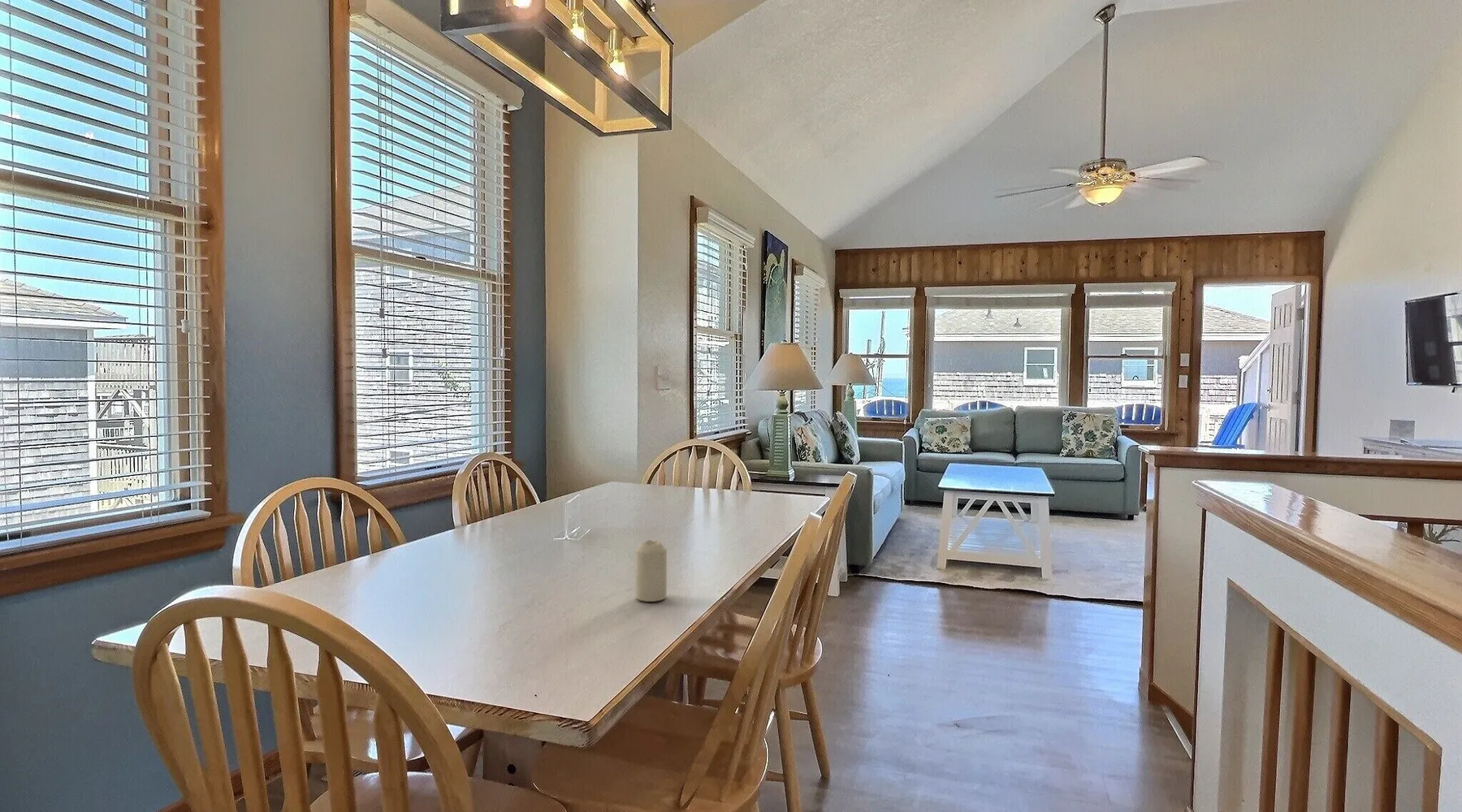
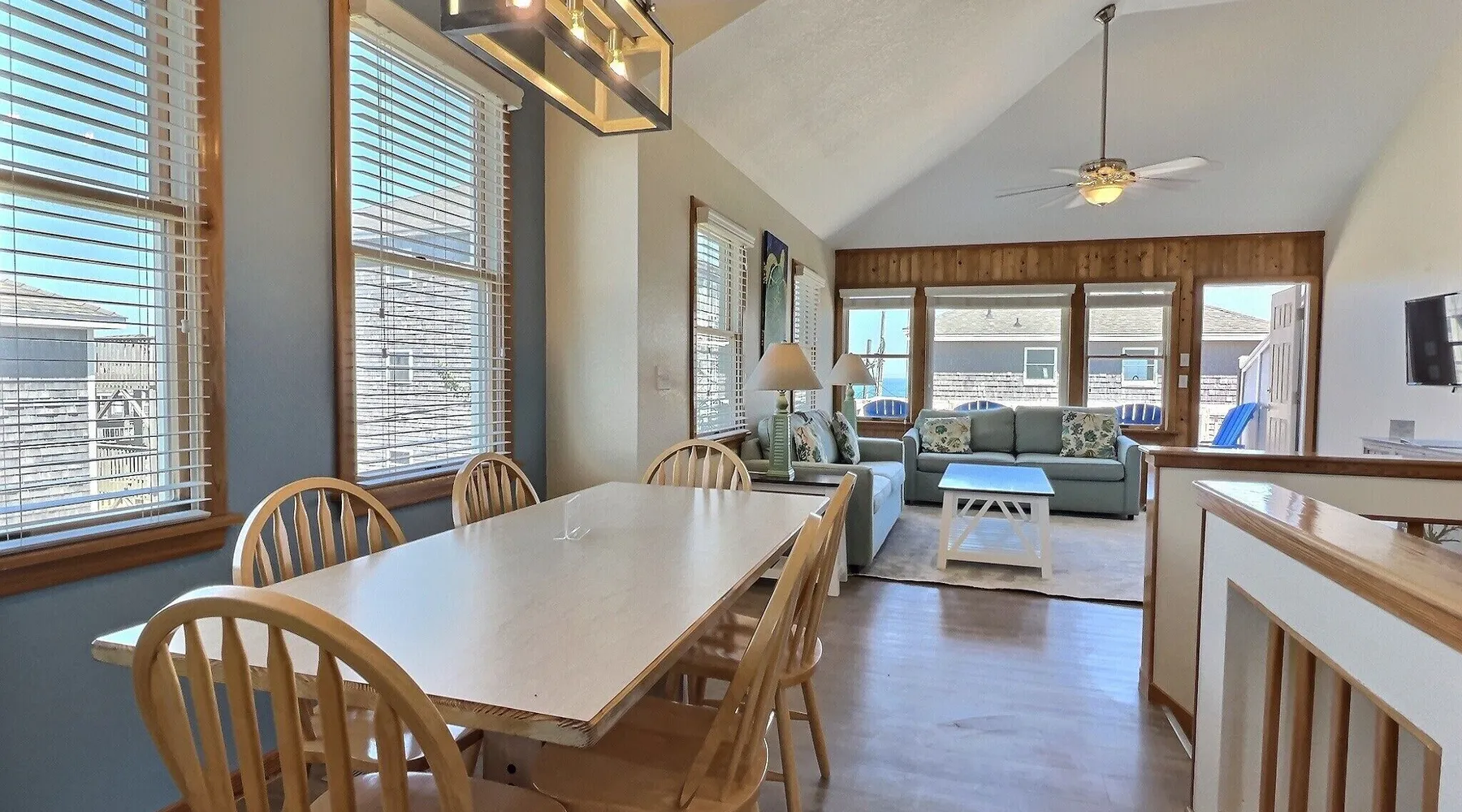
- candle [634,539,668,603]
